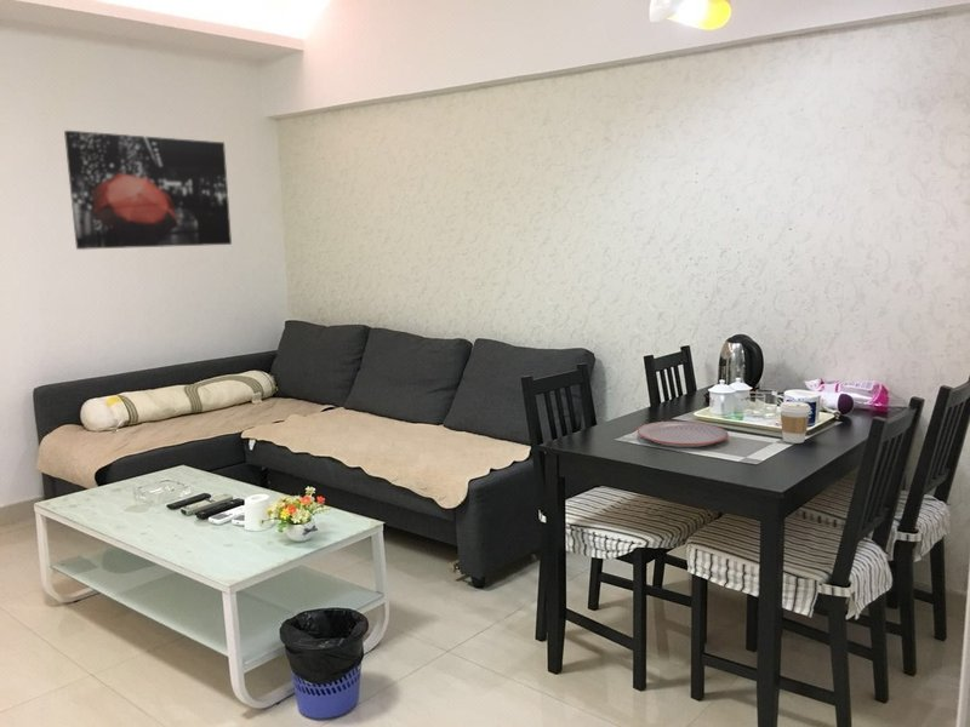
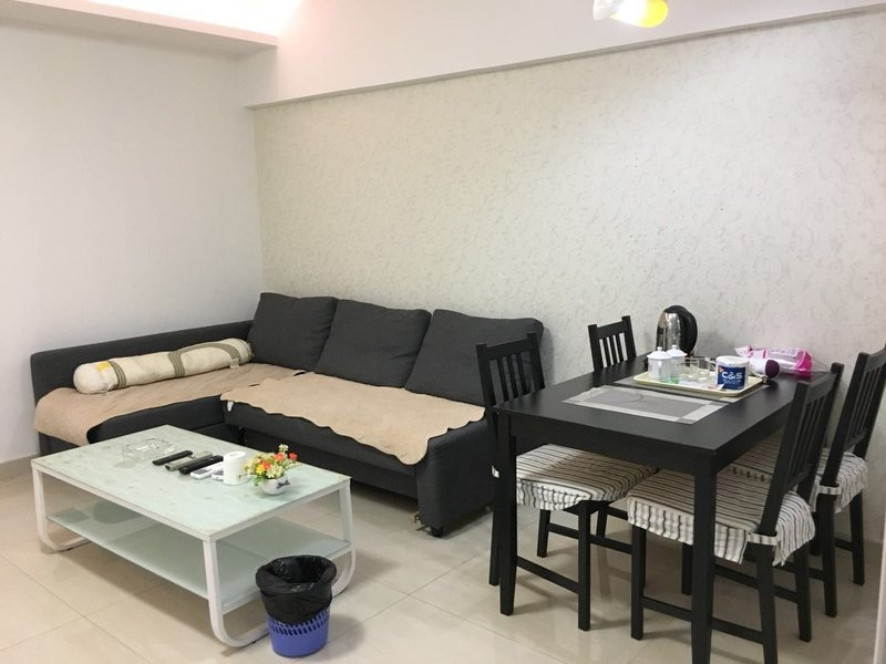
- coffee cup [778,400,811,445]
- wall art [63,130,233,251]
- plate [637,420,730,448]
